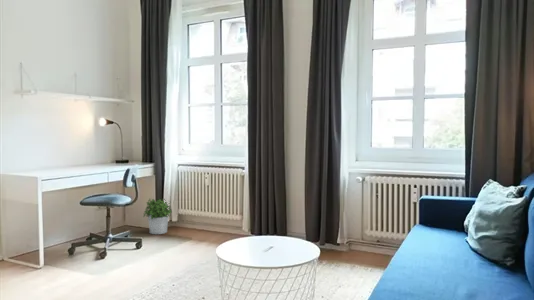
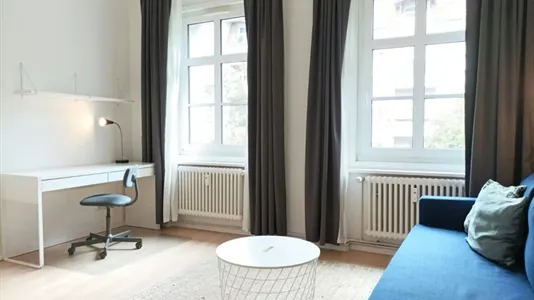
- potted plant [142,197,173,235]
